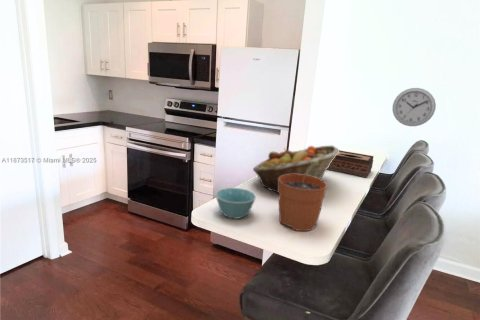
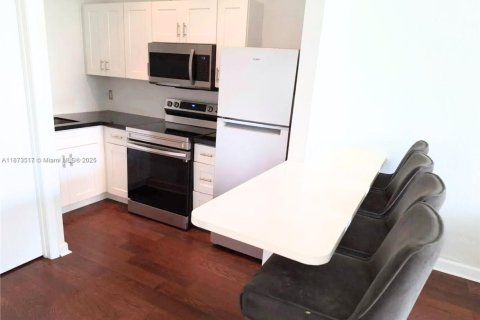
- wall clock [392,87,437,127]
- tissue box [326,149,374,178]
- plant pot [278,161,328,232]
- bowl [215,187,257,220]
- fruit basket [252,144,340,194]
